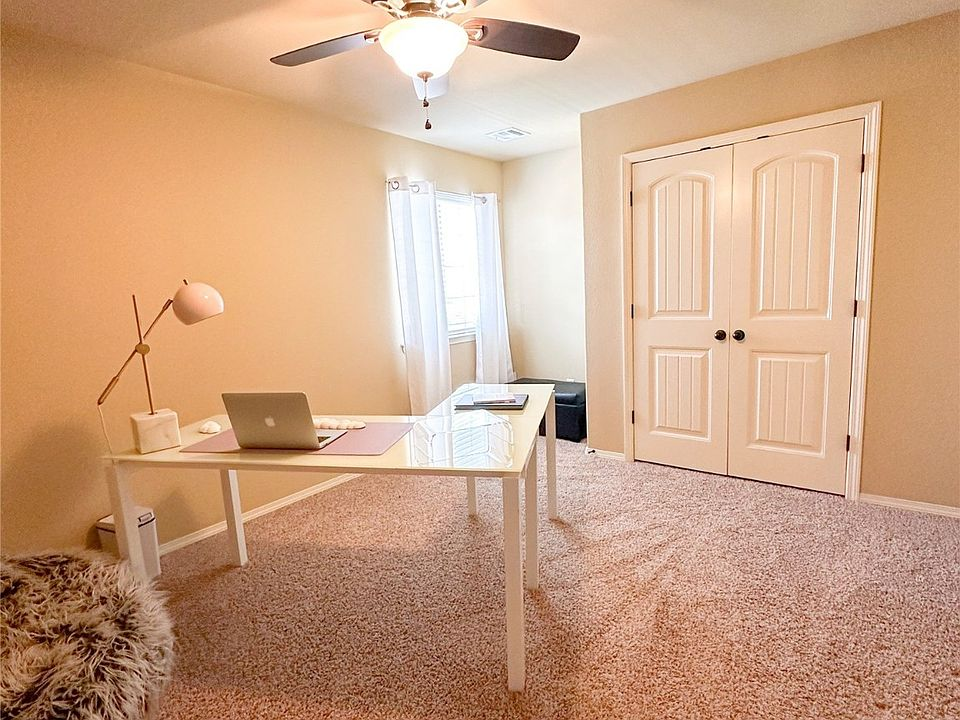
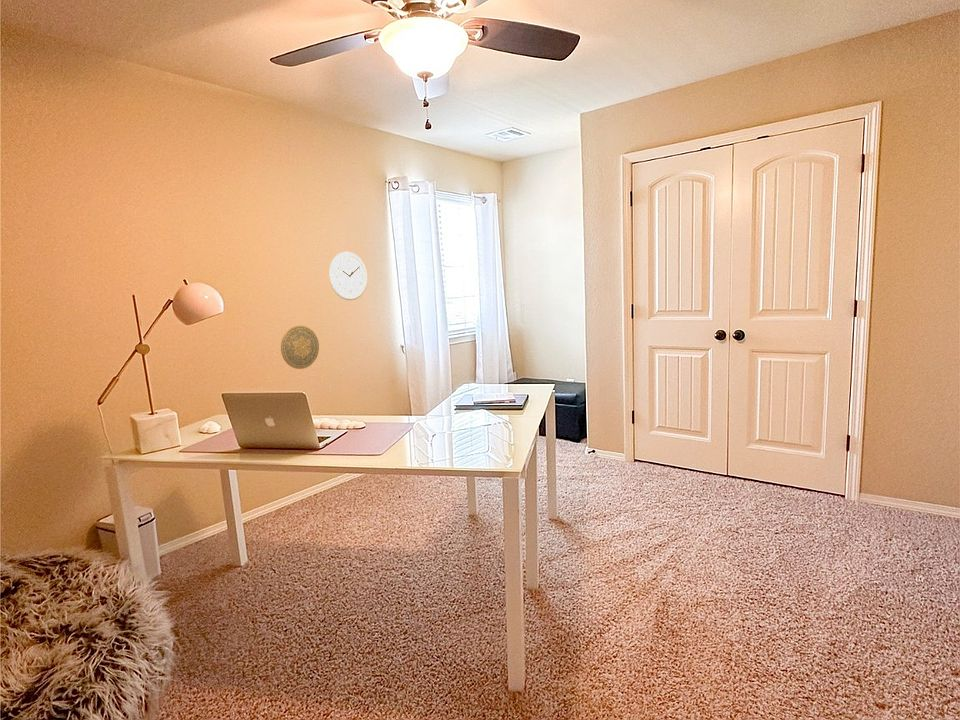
+ decorative plate [280,325,320,370]
+ wall clock [328,251,368,301]
